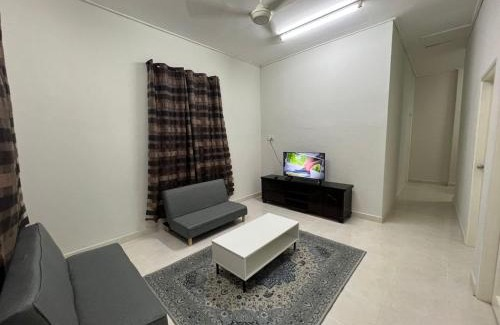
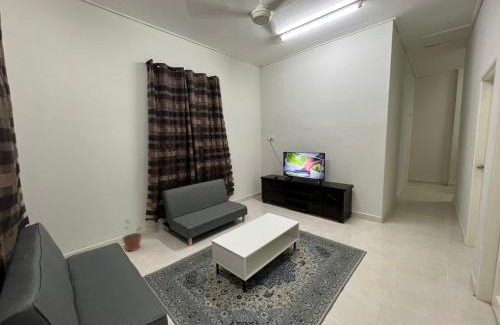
+ potted plant [121,219,143,252]
